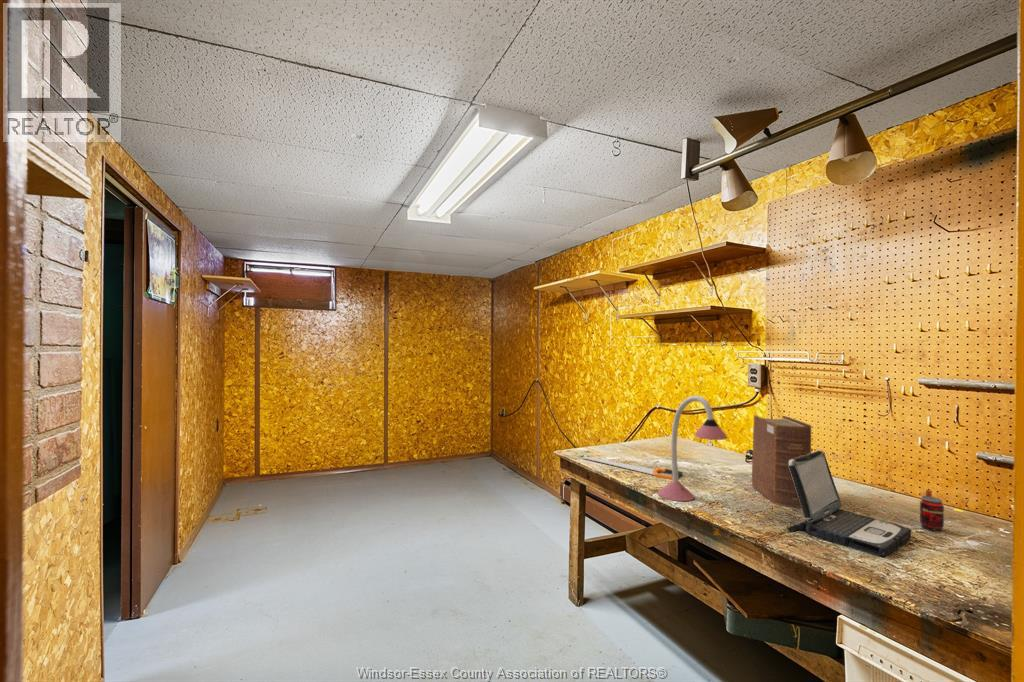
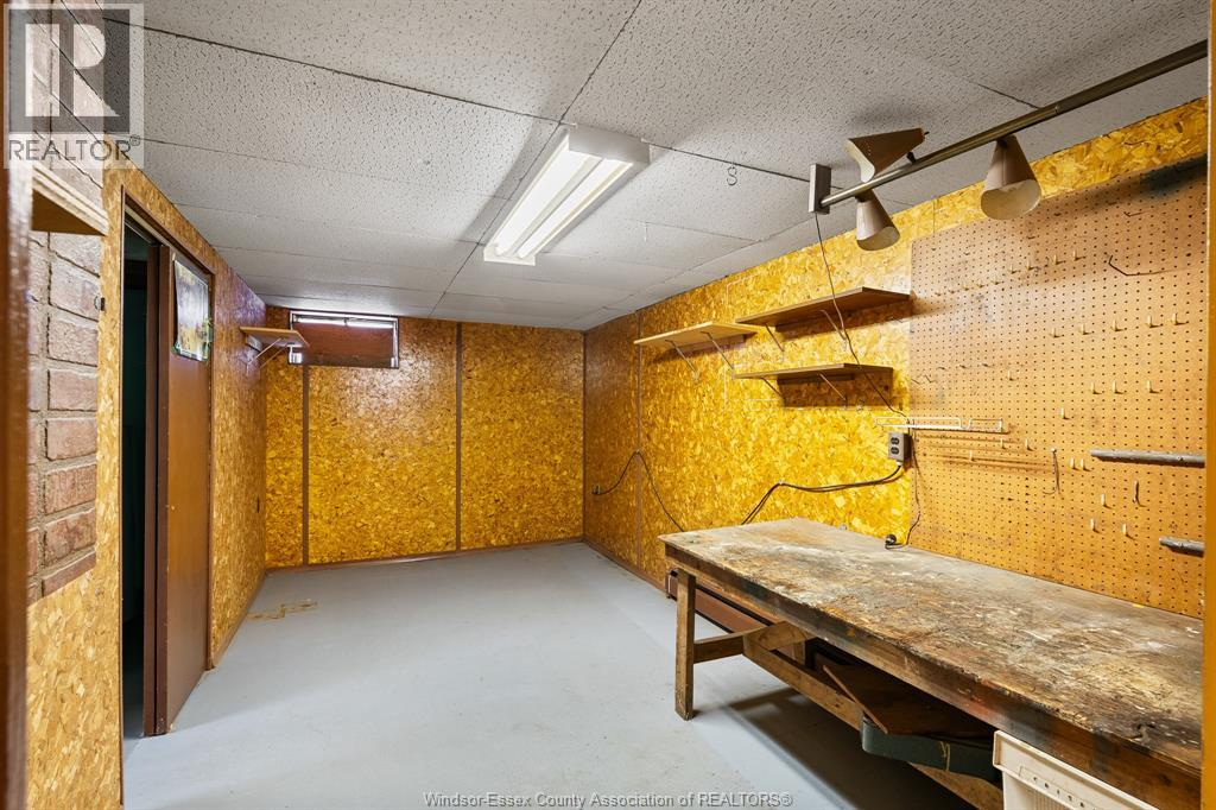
- beverage can [919,489,945,534]
- laptop [785,450,912,558]
- hand saw [581,455,683,481]
- desk lamp [657,395,729,502]
- book [751,414,812,509]
